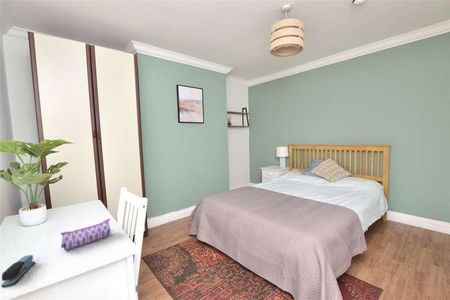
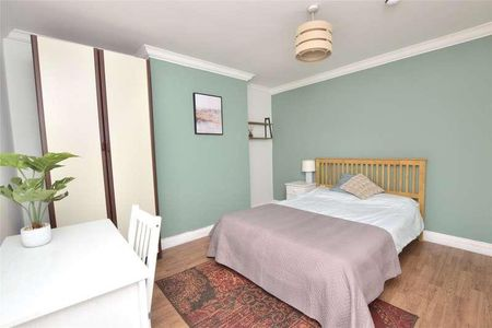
- stapler [0,254,36,288]
- pencil case [60,218,111,251]
